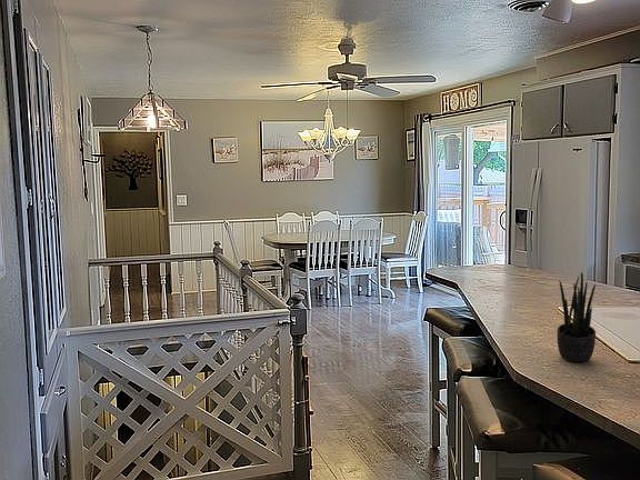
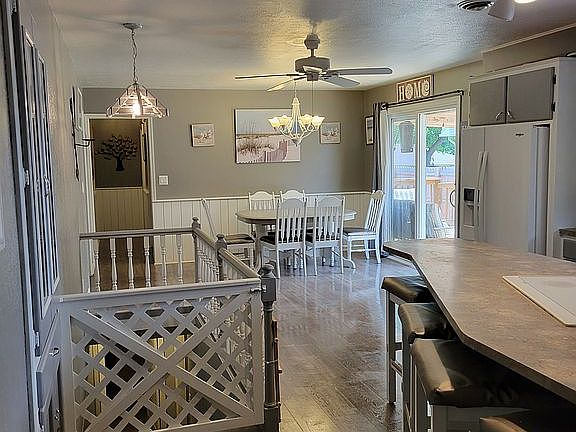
- potted plant [556,271,597,363]
